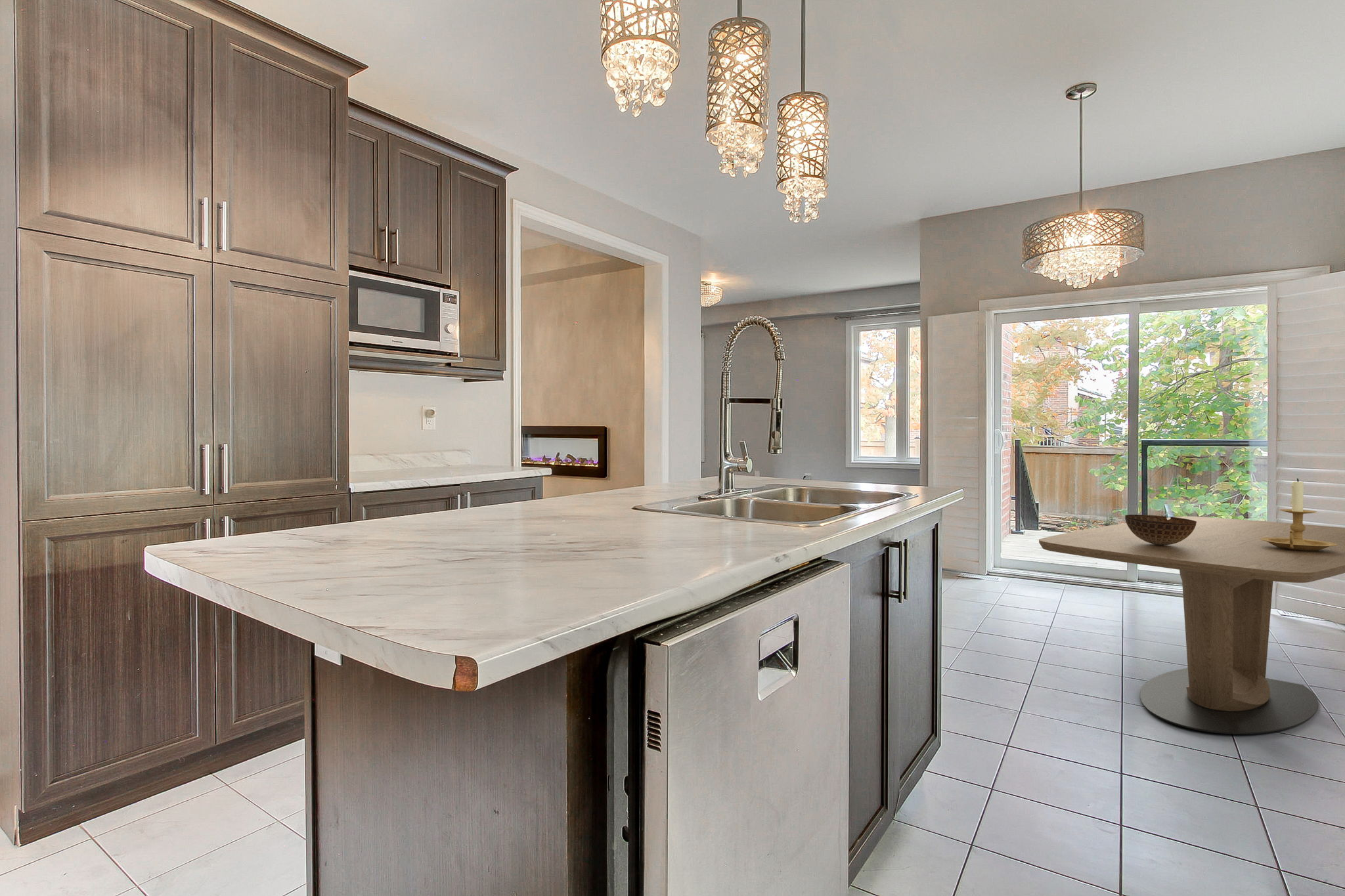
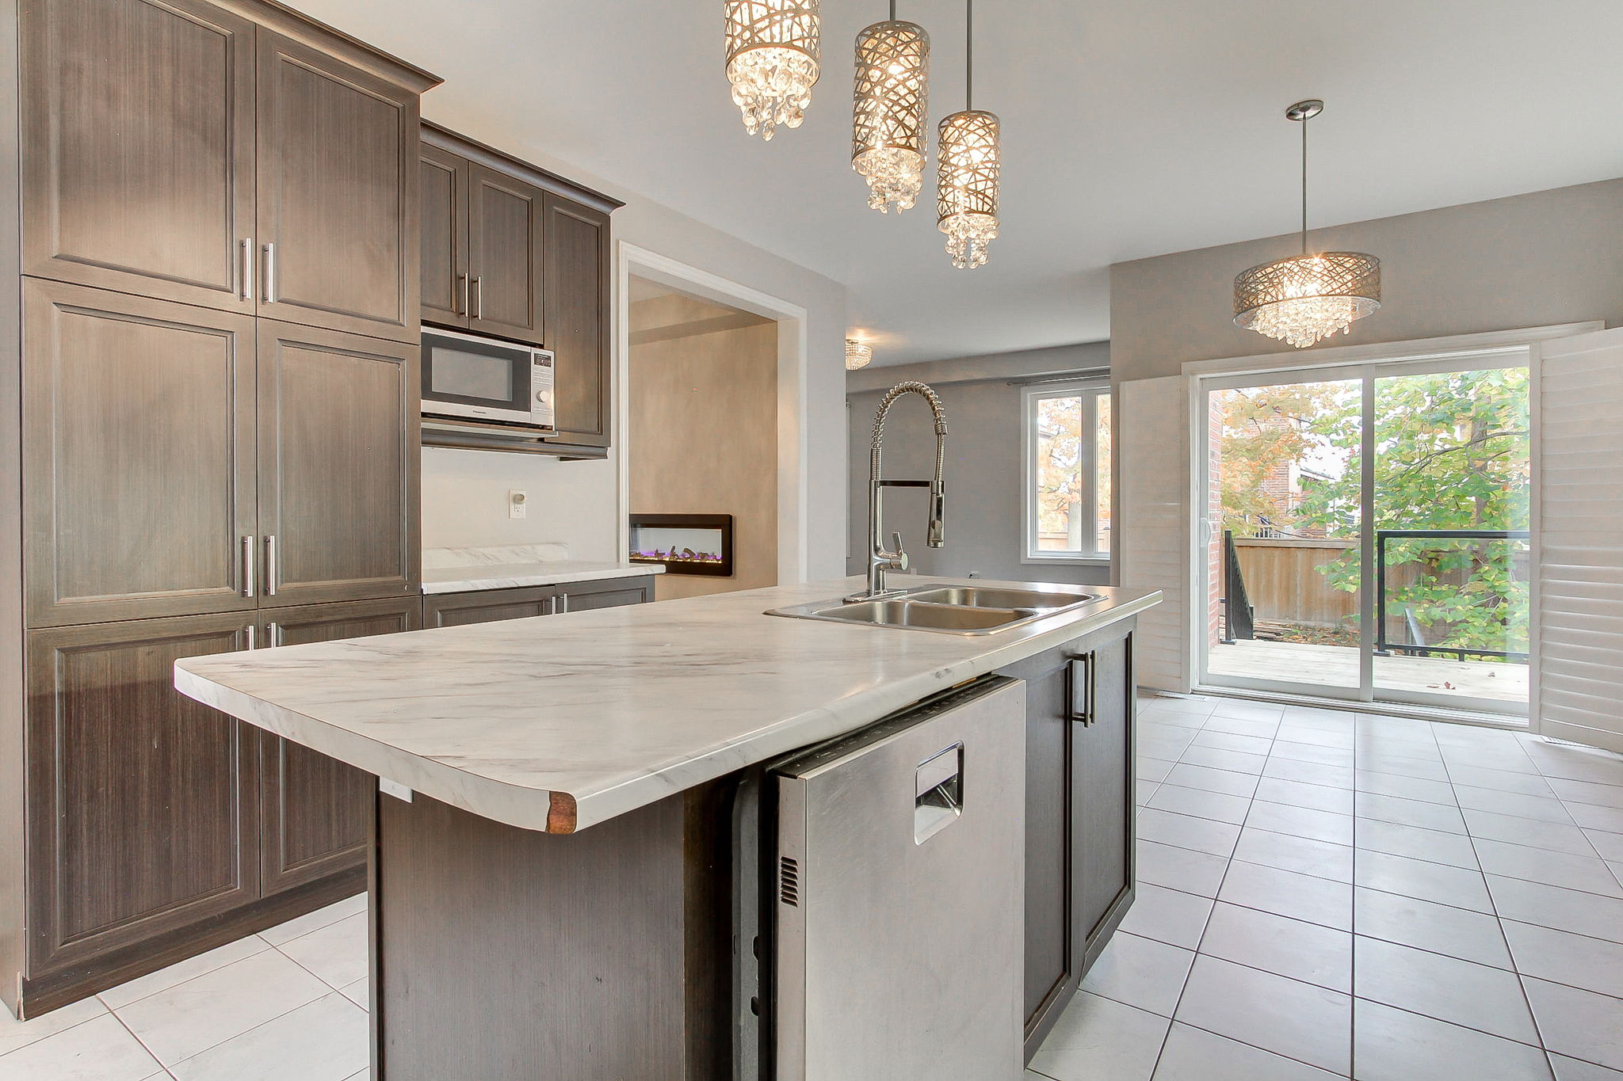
- candle holder [1260,478,1337,551]
- bowl [1124,514,1197,545]
- dining table [1038,516,1345,735]
